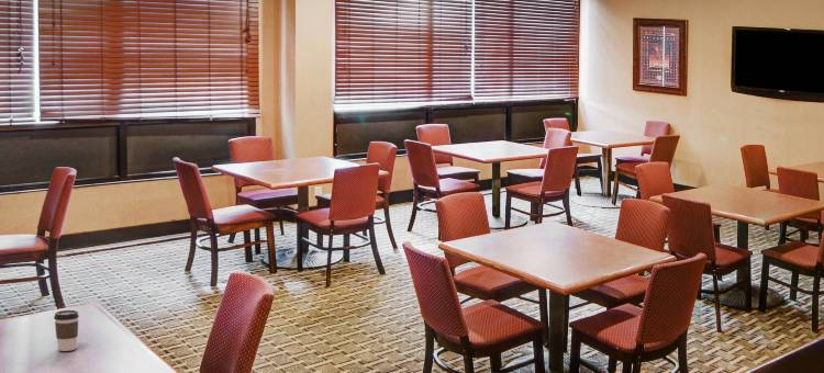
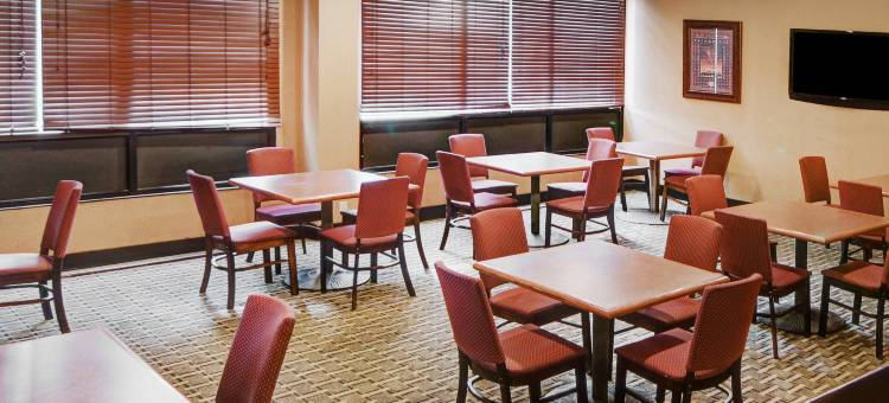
- coffee cup [53,309,80,352]
